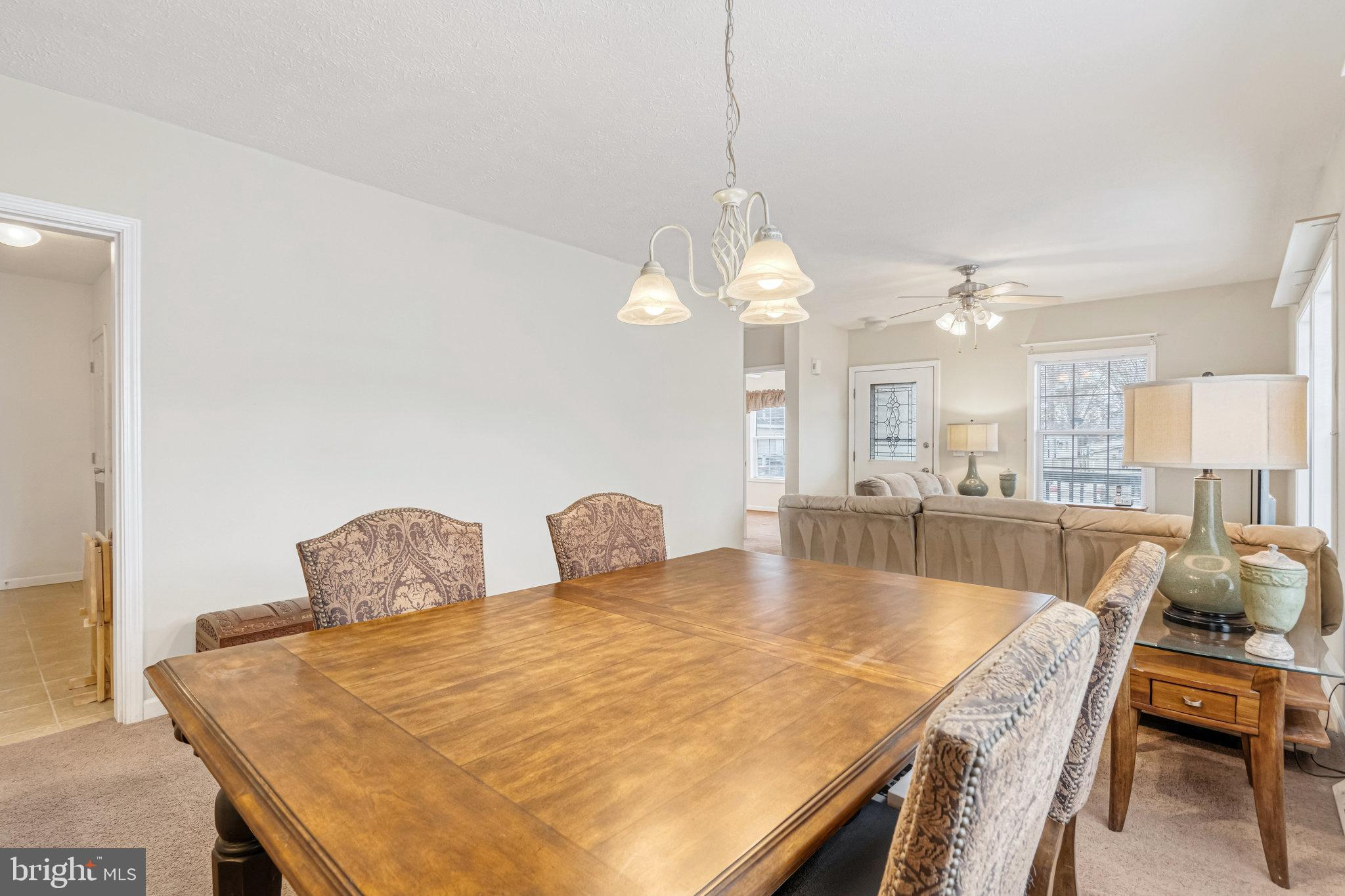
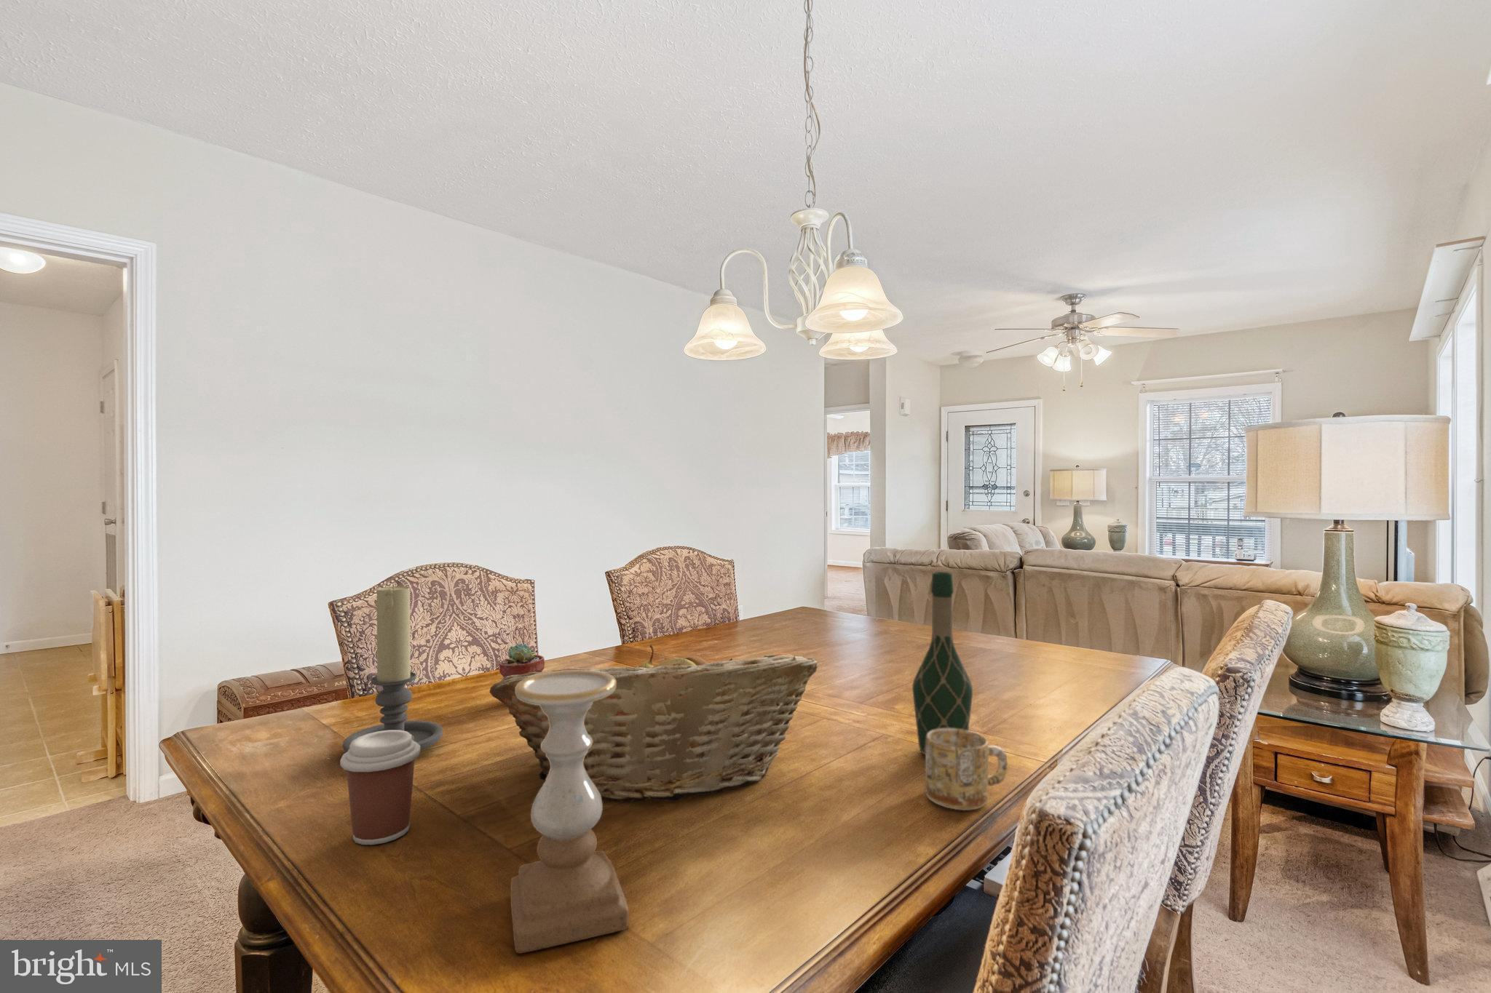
+ mug [925,728,1009,811]
+ candle holder [343,583,443,753]
+ fruit basket [489,645,818,802]
+ potted succulent [499,643,545,678]
+ candle holder [510,670,629,954]
+ coffee cup [339,730,421,846]
+ wine bottle [911,571,973,756]
